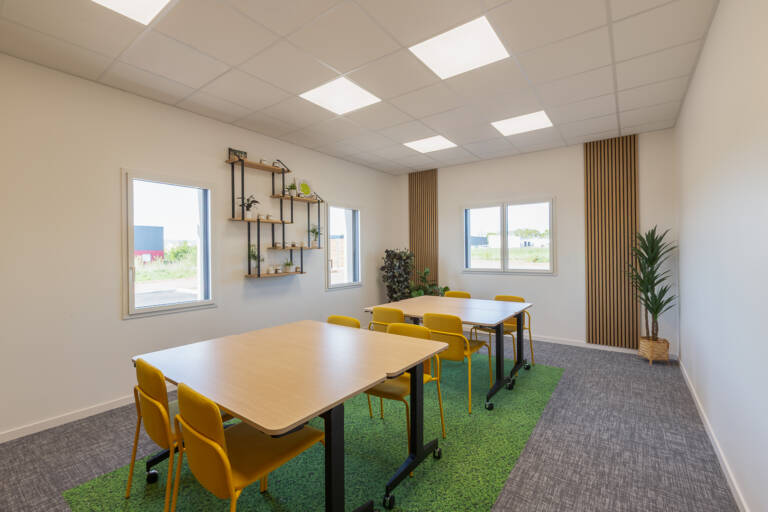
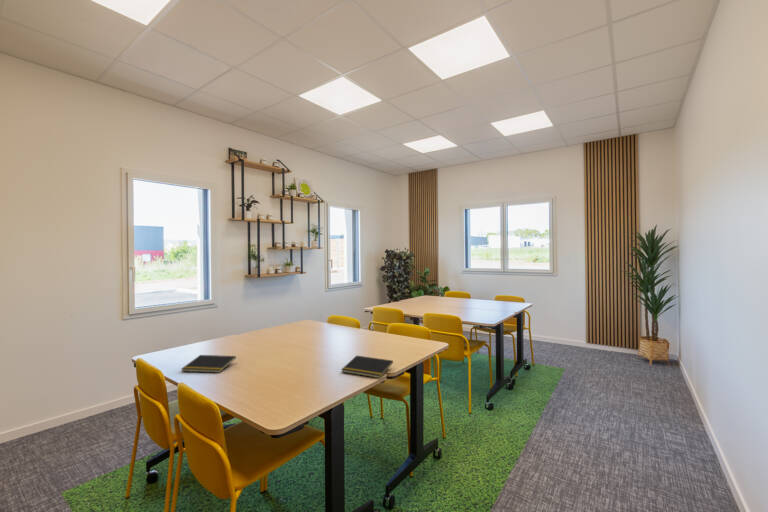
+ notepad [340,355,394,379]
+ notepad [181,354,237,374]
